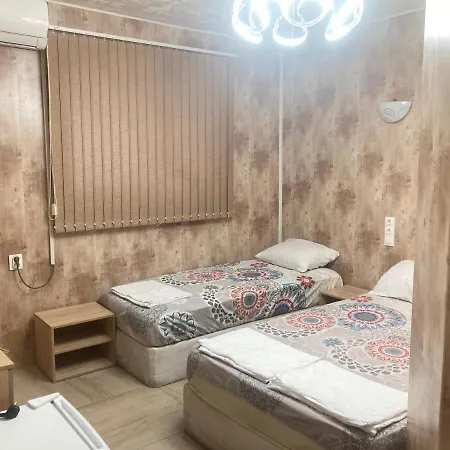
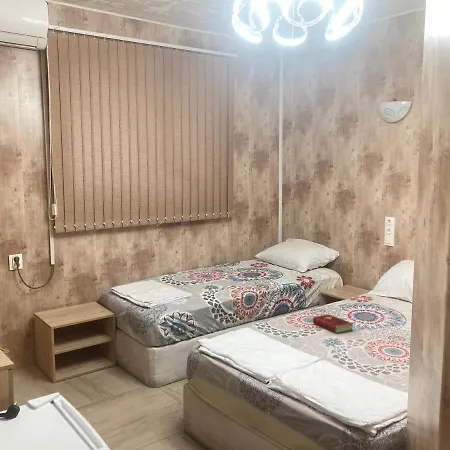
+ hardcover book [312,313,354,334]
